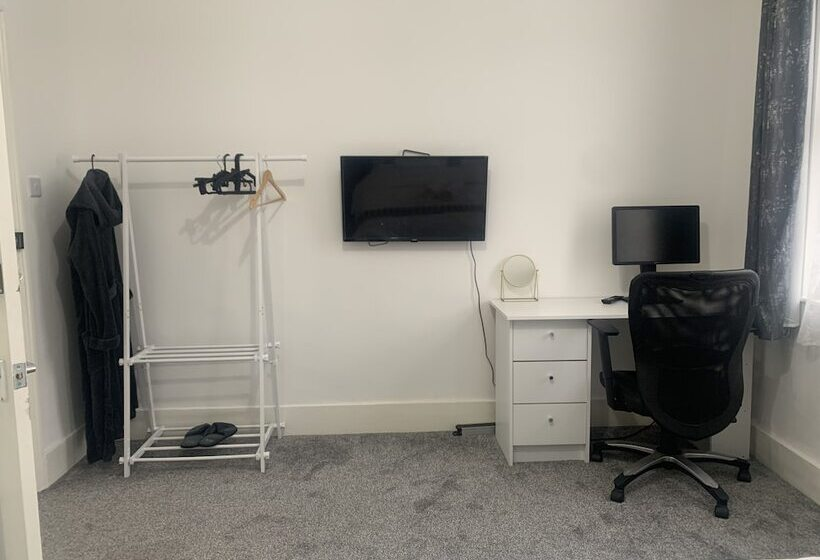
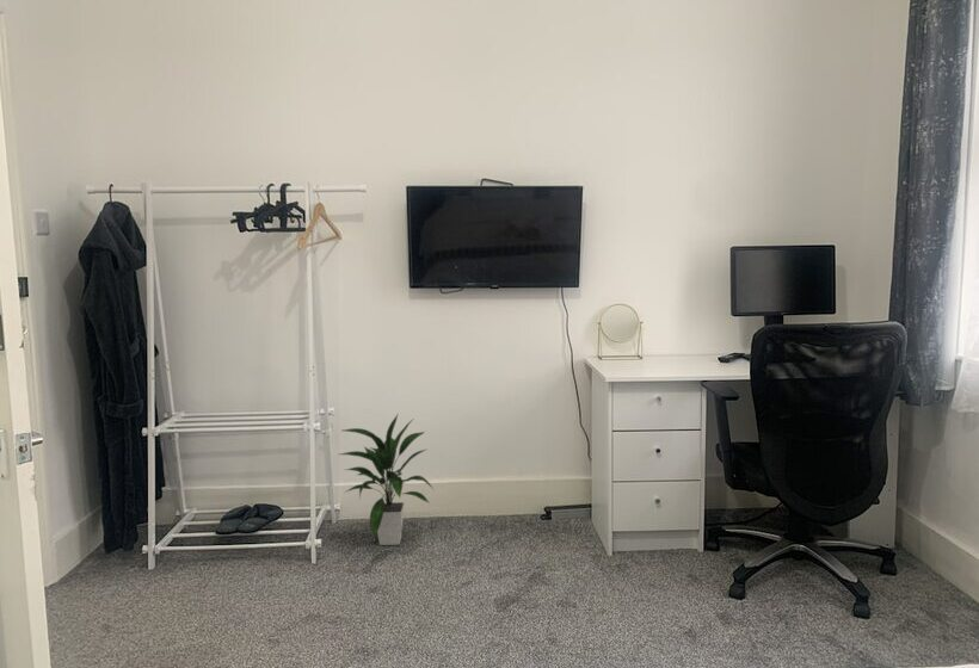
+ indoor plant [339,412,435,546]
